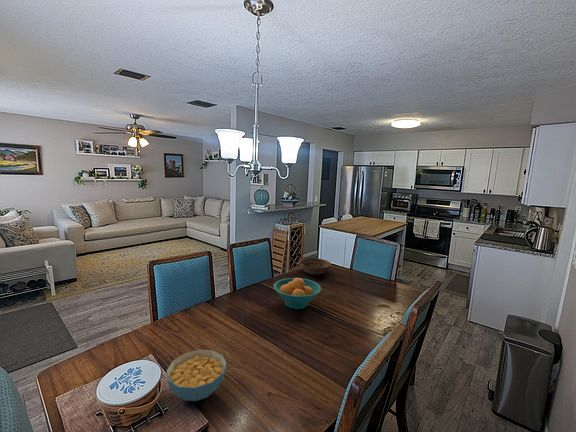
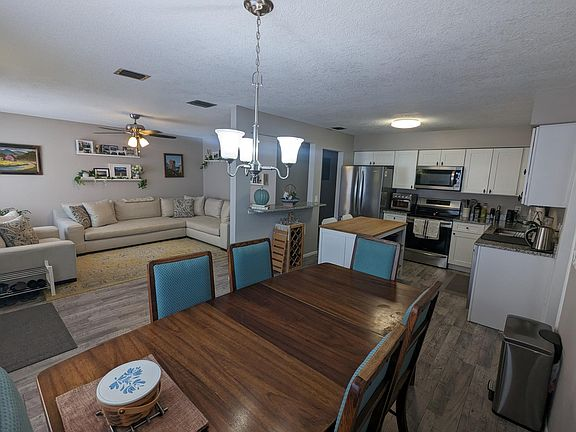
- cereal bowl [165,349,228,402]
- bowl [298,257,332,276]
- fruit bowl [273,277,322,310]
